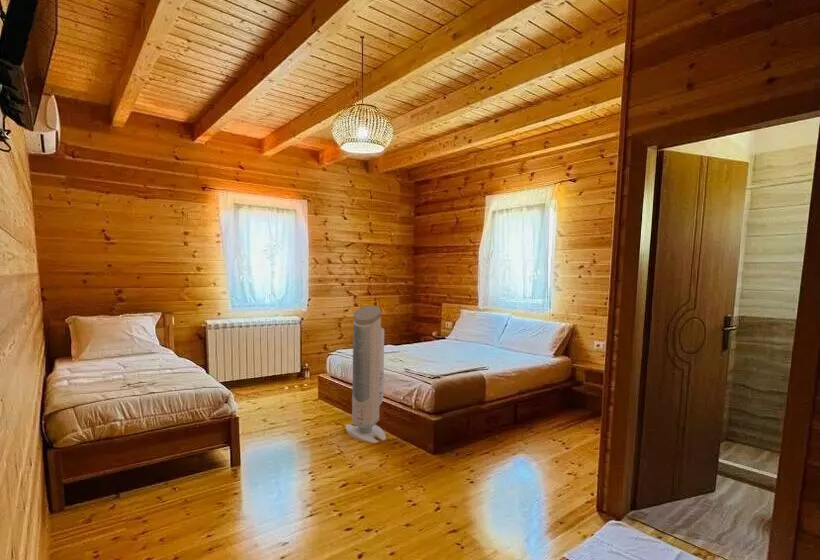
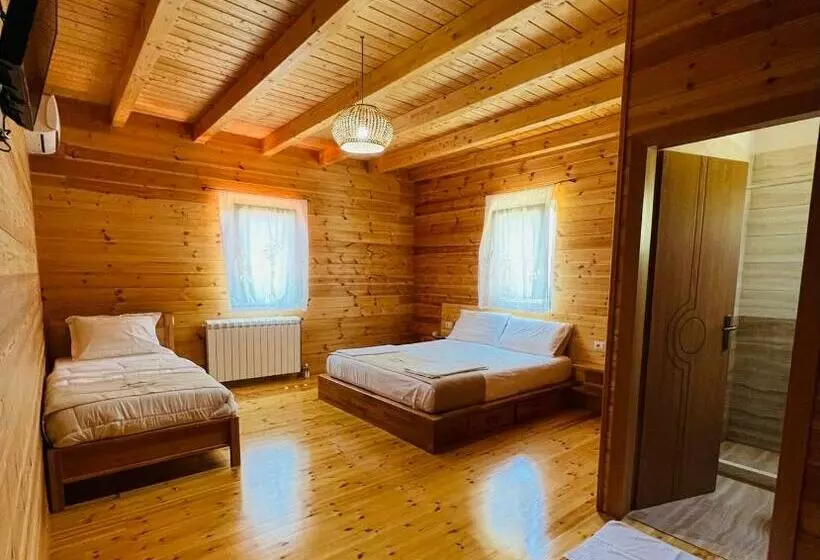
- air purifier [345,305,387,444]
